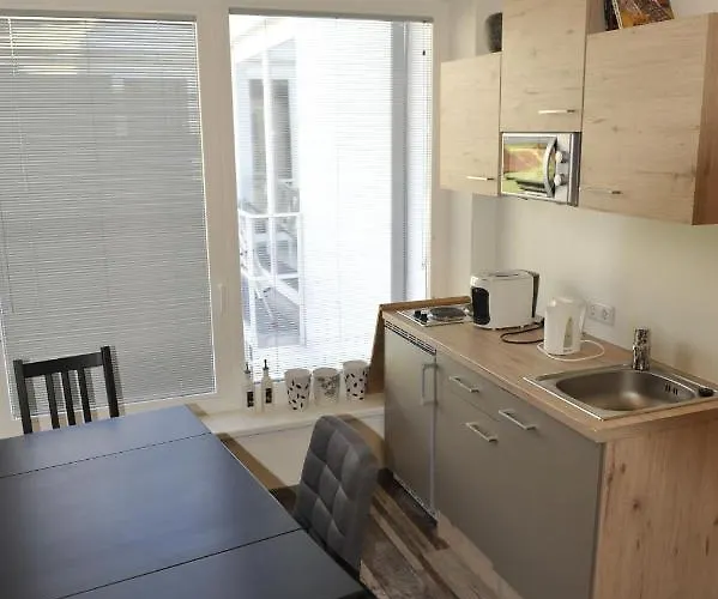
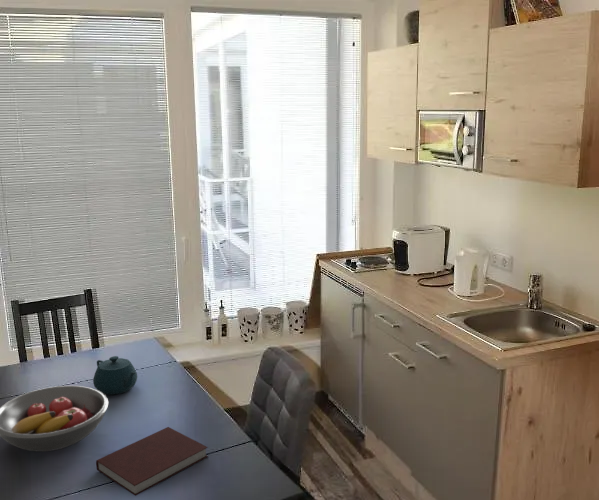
+ teapot [92,355,138,396]
+ notebook [95,426,209,497]
+ fruit bowl [0,385,110,452]
